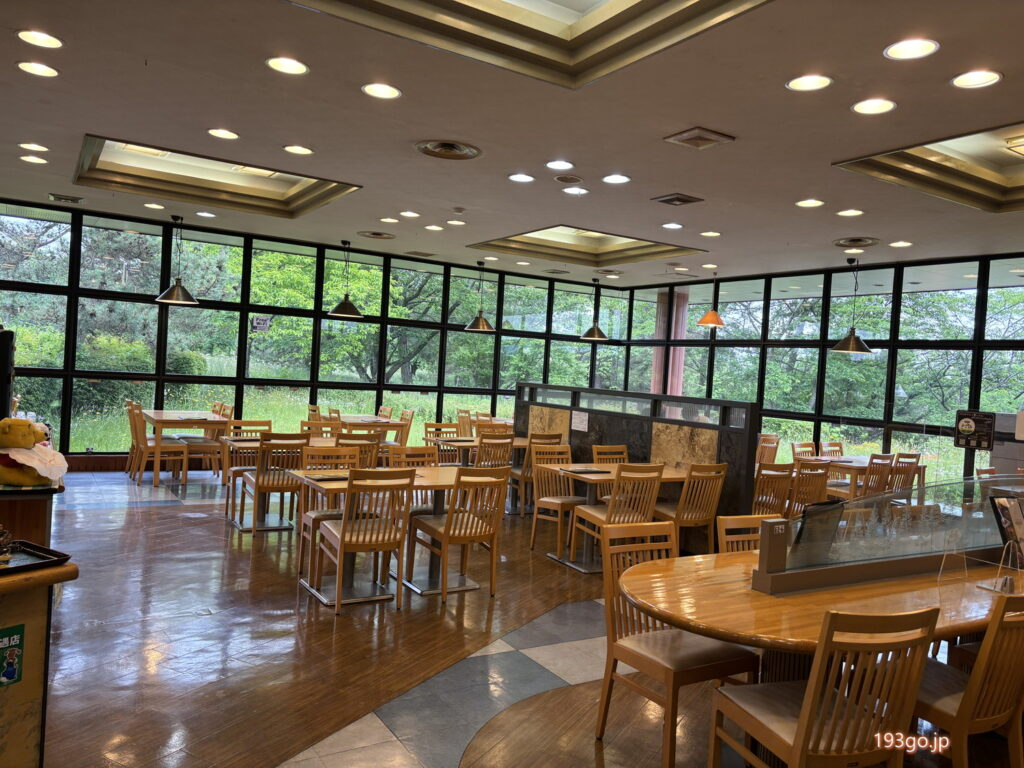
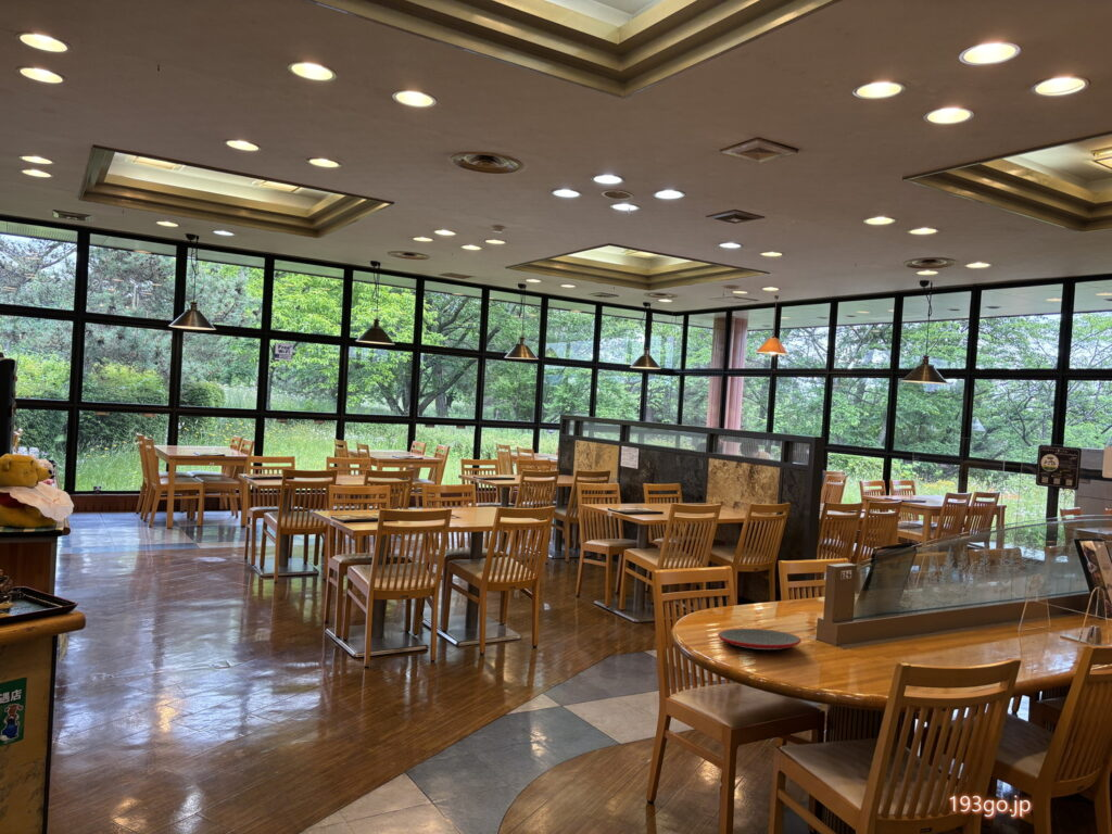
+ plate [717,628,803,650]
